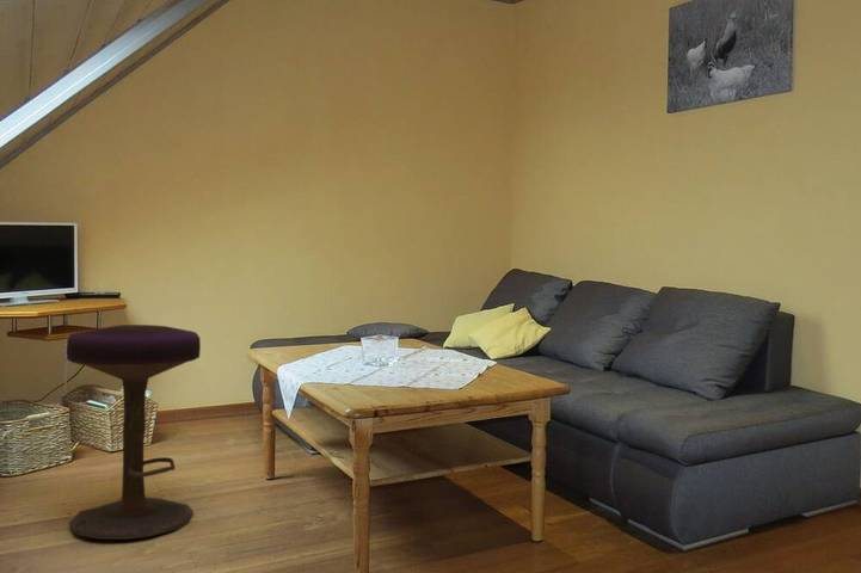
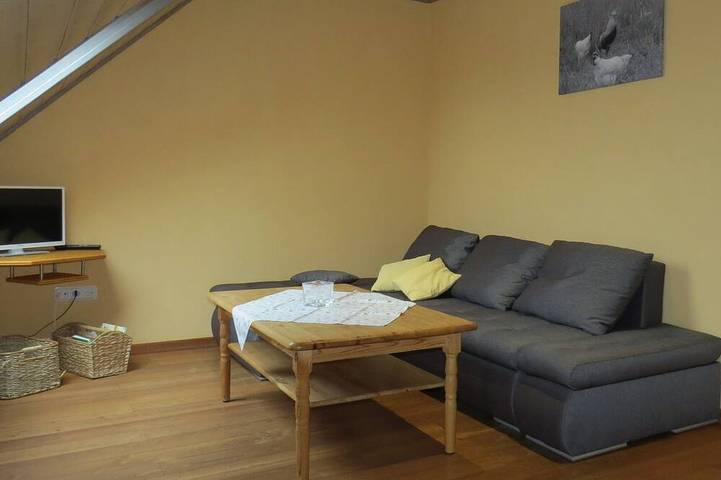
- stool [66,324,202,541]
